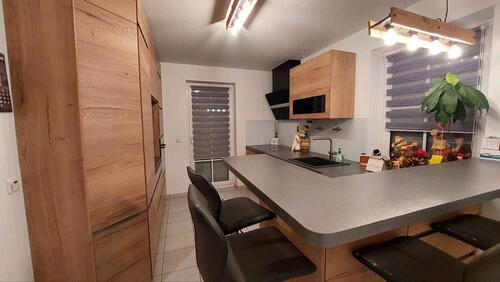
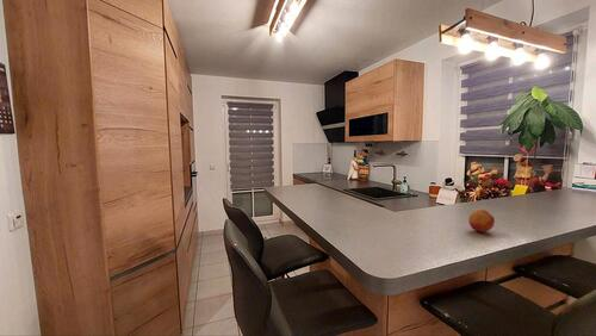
+ fruit [467,209,496,232]
